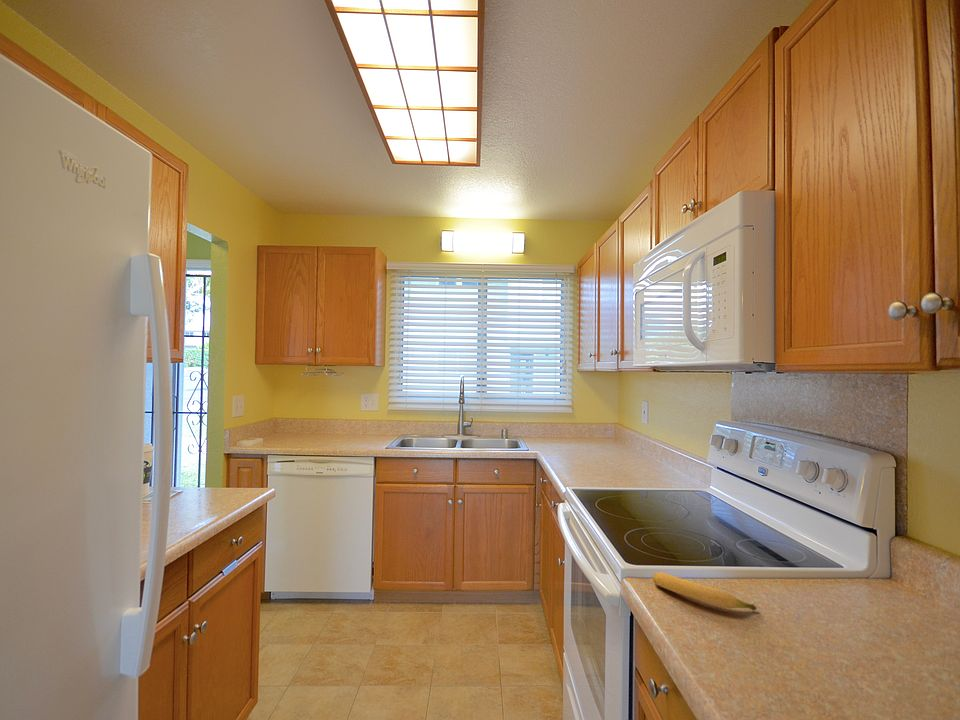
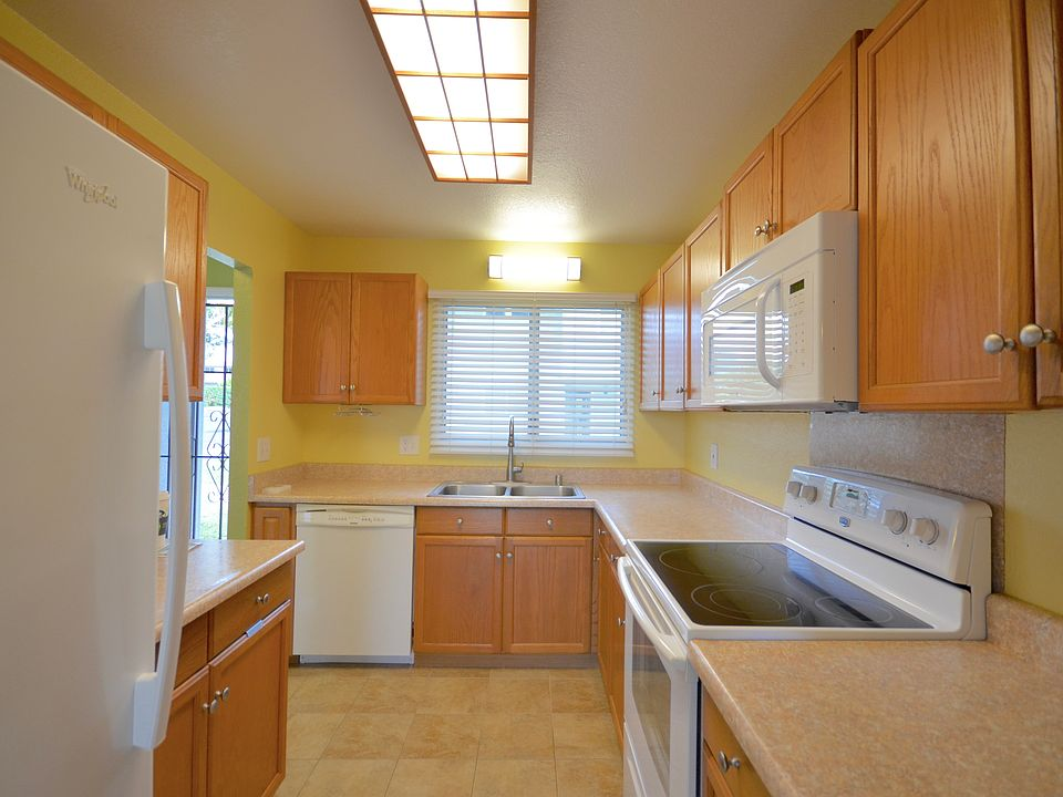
- banana [652,571,758,611]
